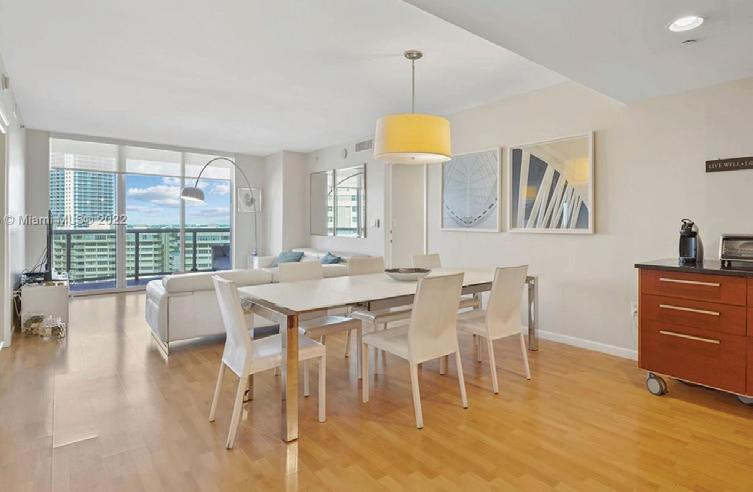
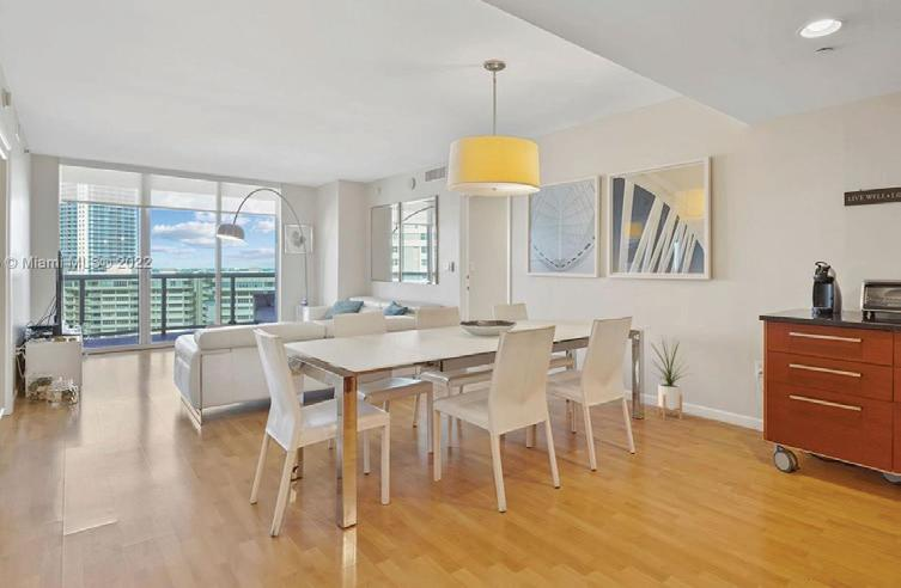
+ house plant [647,336,694,421]
